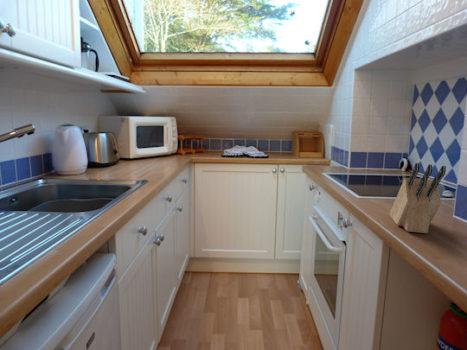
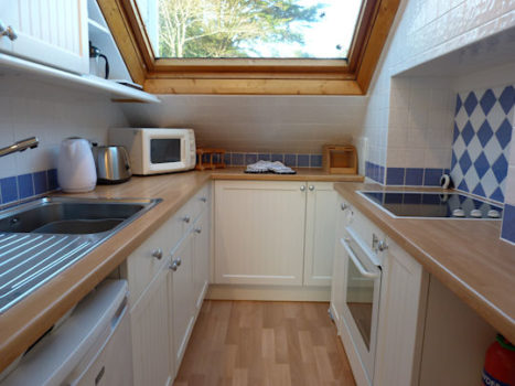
- knife block [389,162,447,234]
